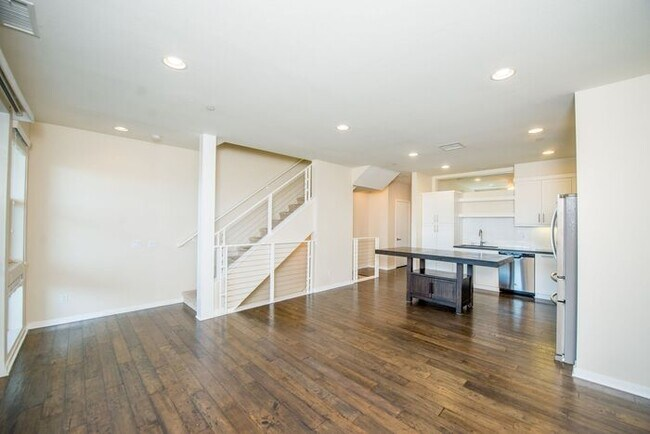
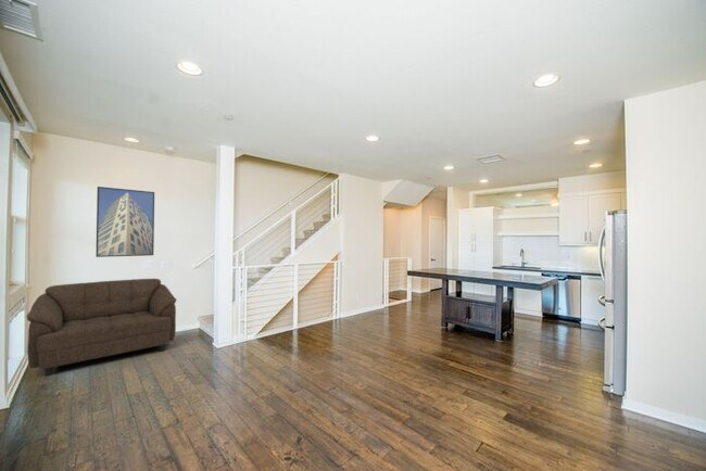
+ sofa [26,278,177,377]
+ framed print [96,186,155,258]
